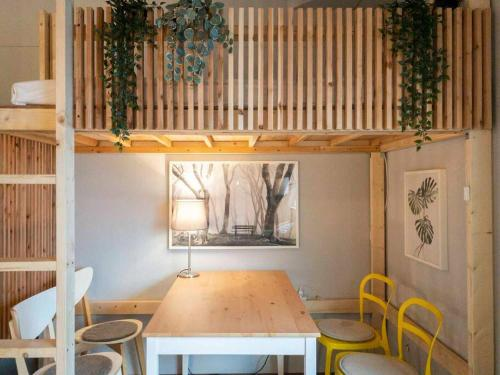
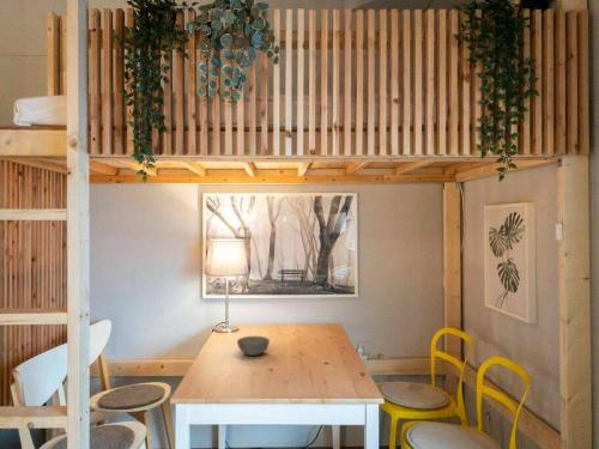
+ bowl [236,335,271,357]
